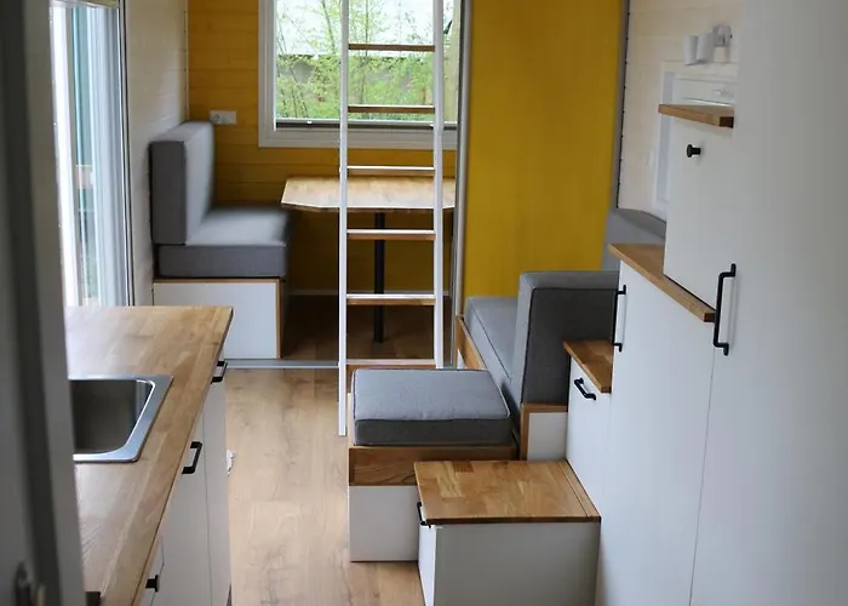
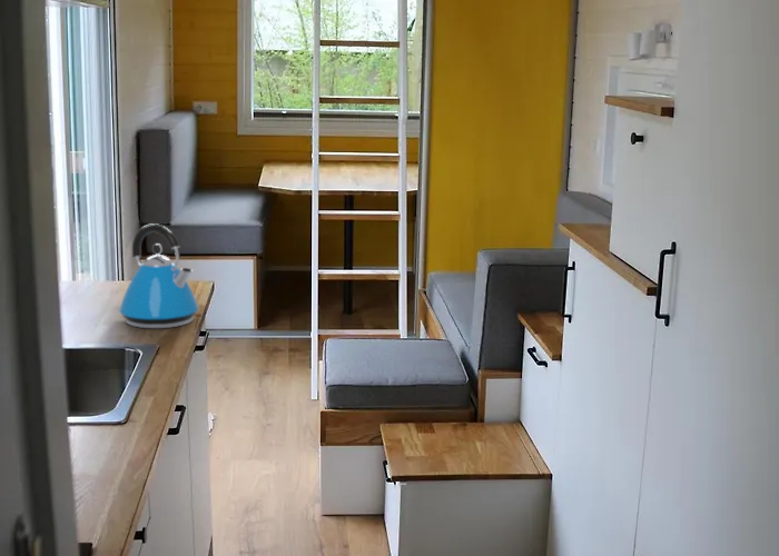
+ kettle [118,222,199,329]
